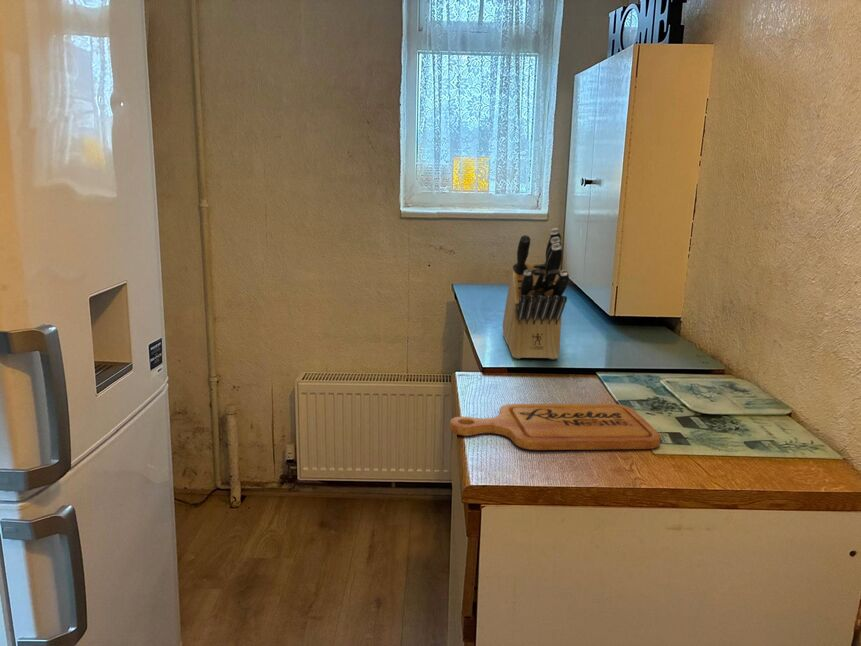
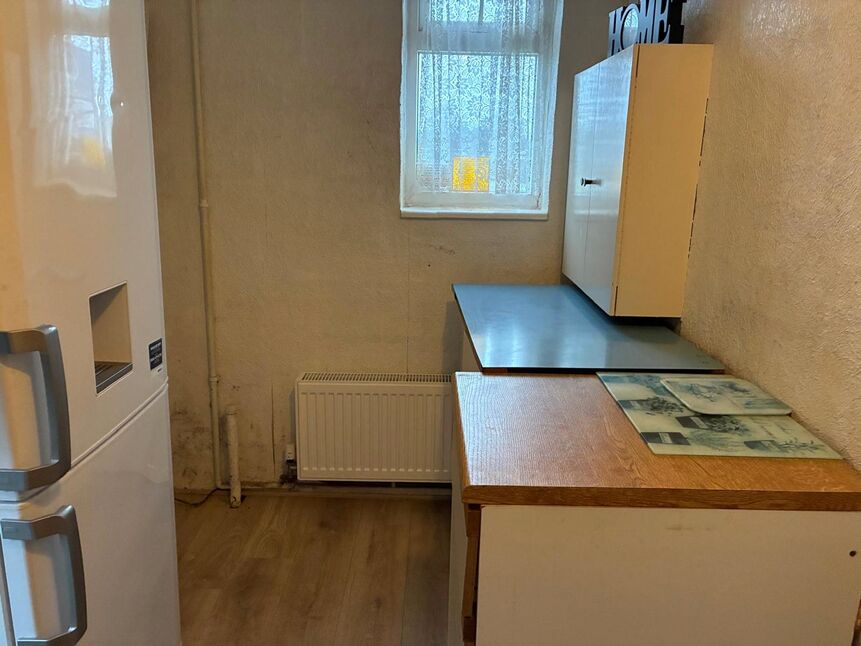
- knife block [502,227,570,360]
- cutting board [449,403,662,451]
